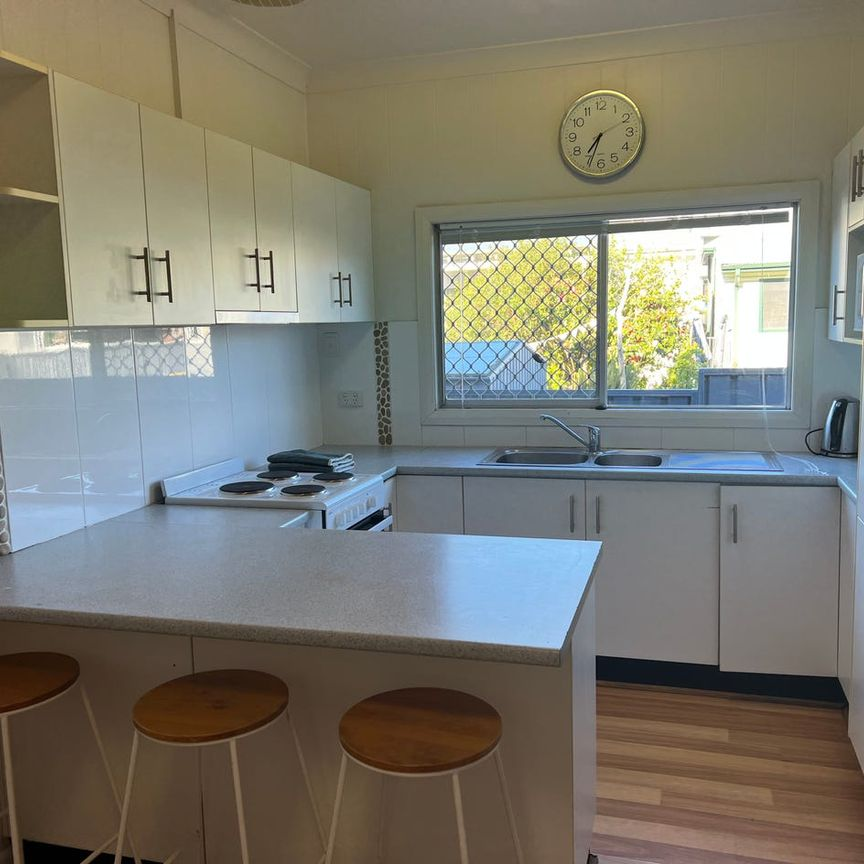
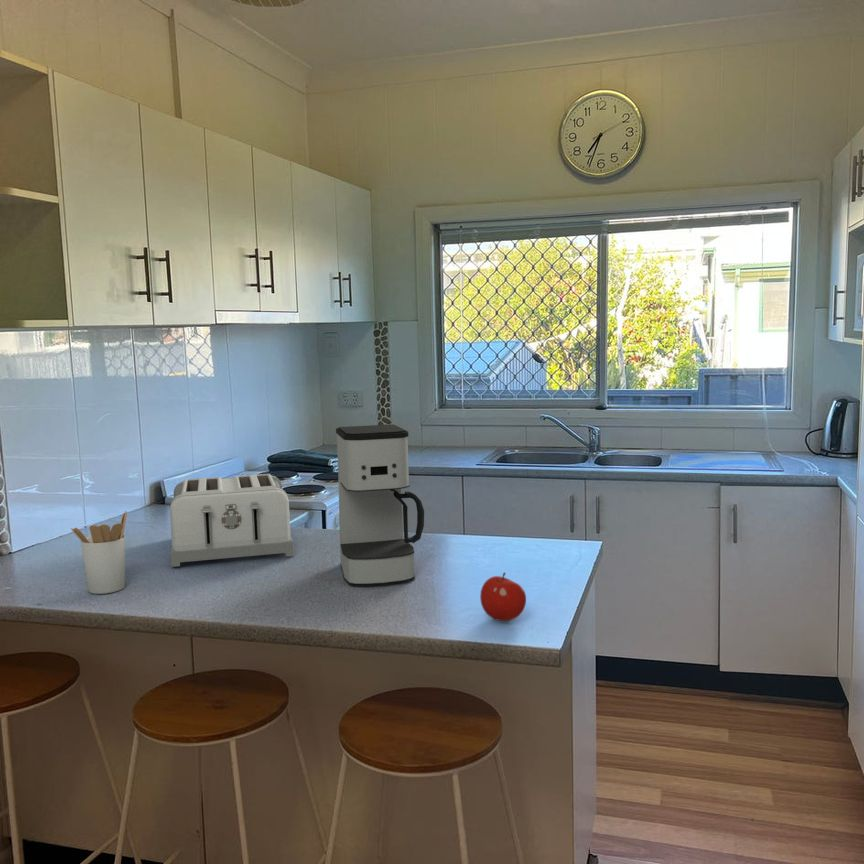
+ fruit [479,572,527,622]
+ utensil holder [70,510,128,595]
+ toaster [169,473,295,568]
+ coffee maker [335,423,425,587]
